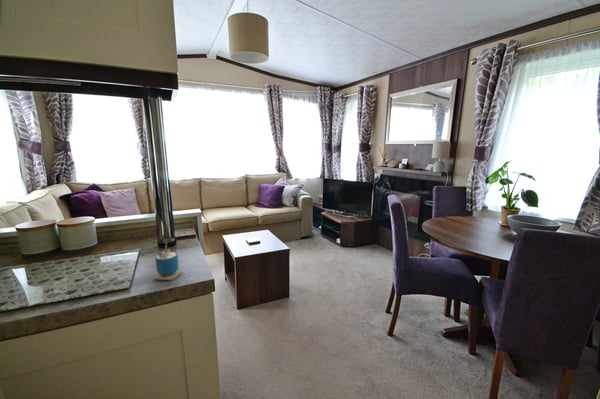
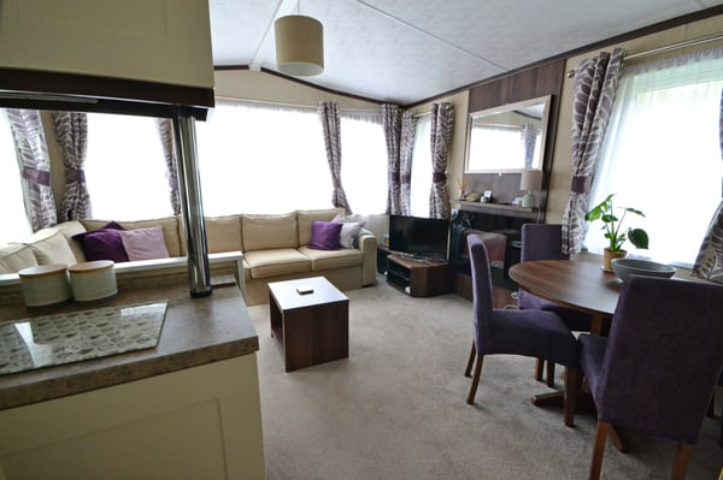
- cup [153,239,183,281]
